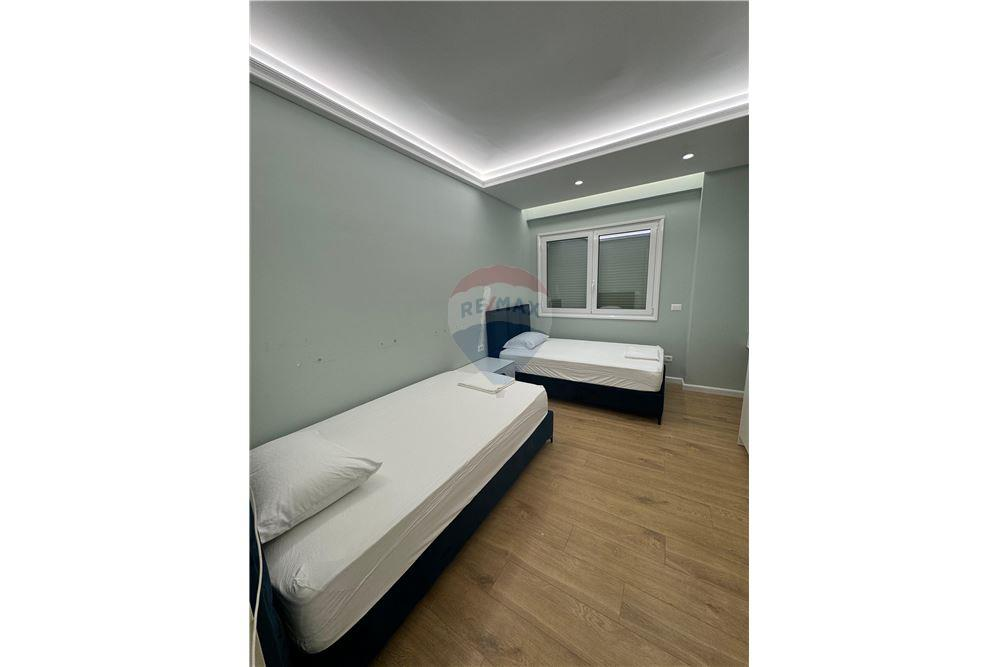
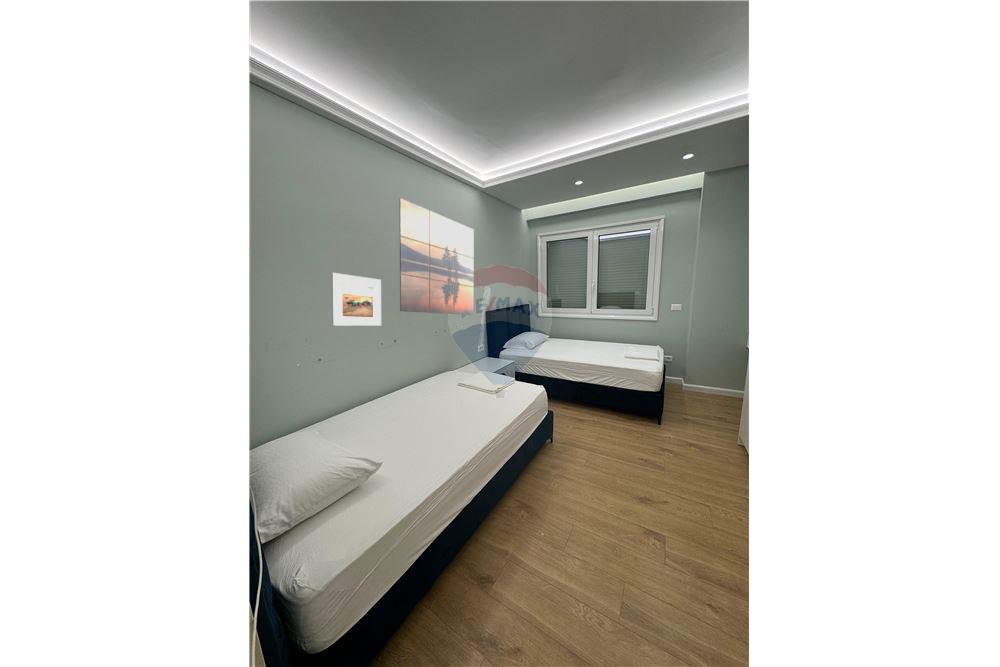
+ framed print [330,272,382,327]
+ wall art [398,197,475,316]
